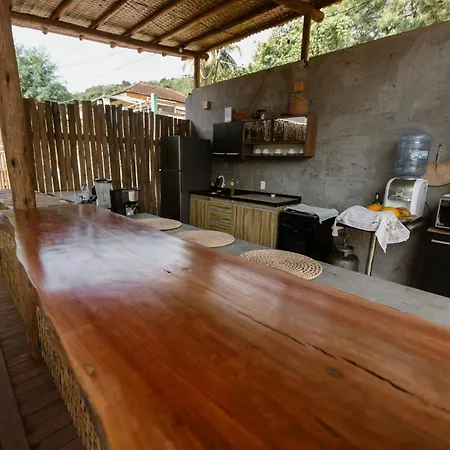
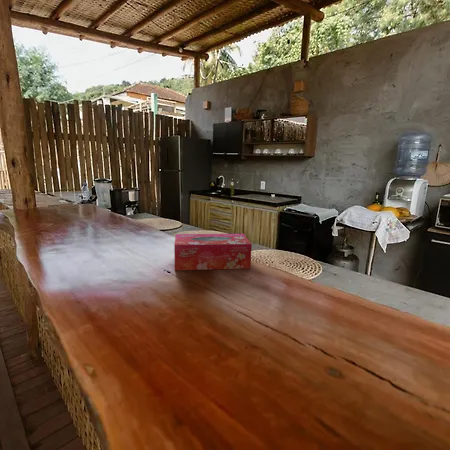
+ tissue box [173,233,253,271]
